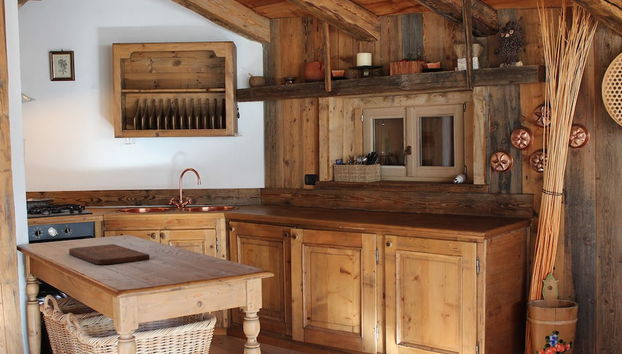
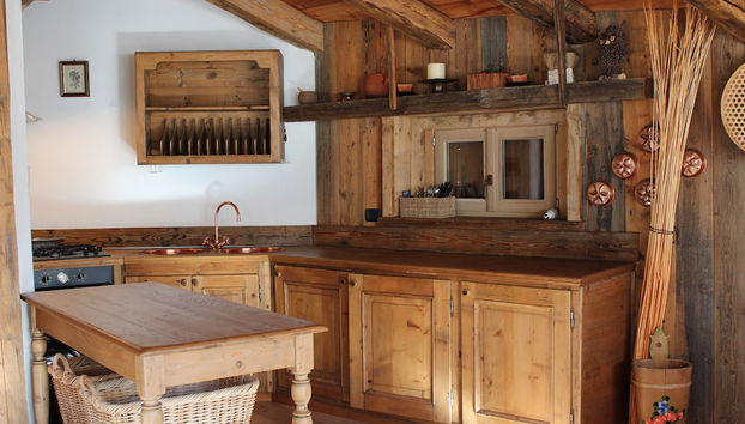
- cutting board [68,243,150,265]
